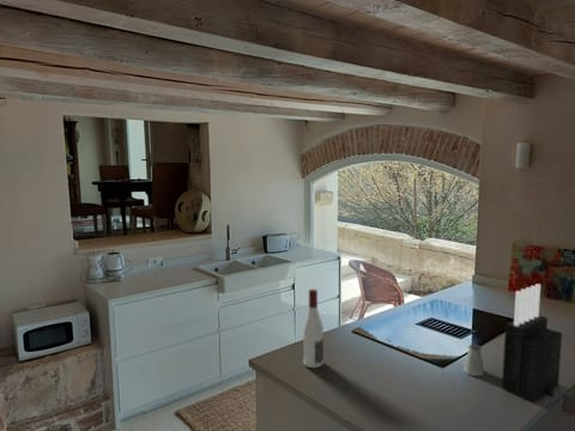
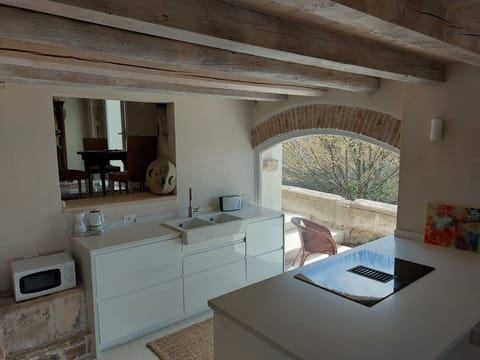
- knife block [501,283,563,403]
- alcohol [302,289,325,369]
- saltshaker [462,342,485,377]
